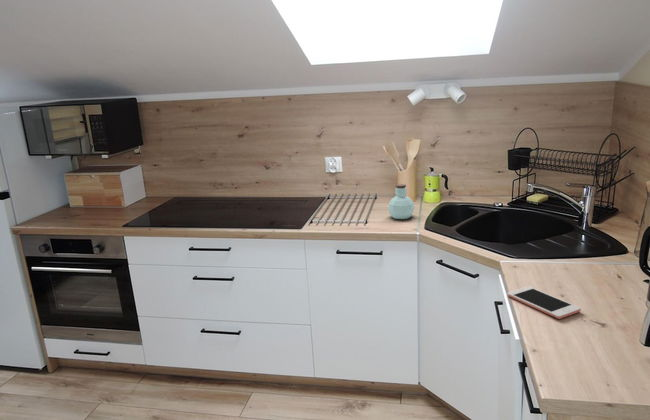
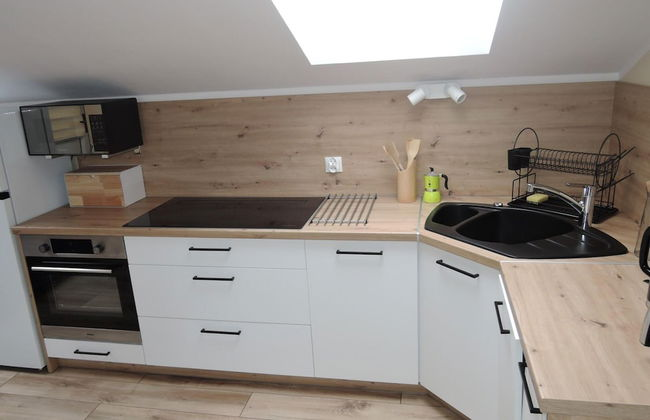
- jar [387,183,415,220]
- cell phone [507,286,582,320]
